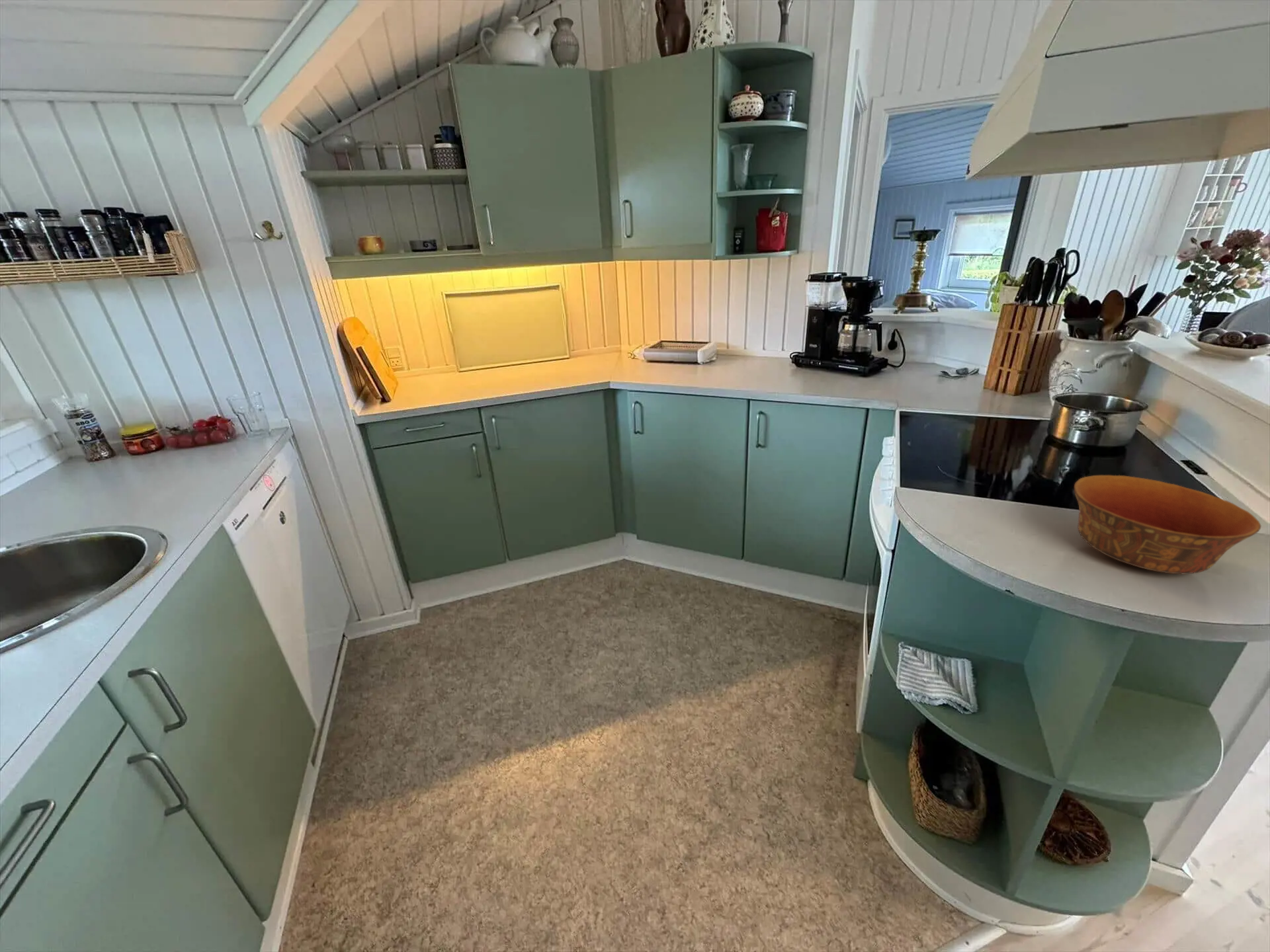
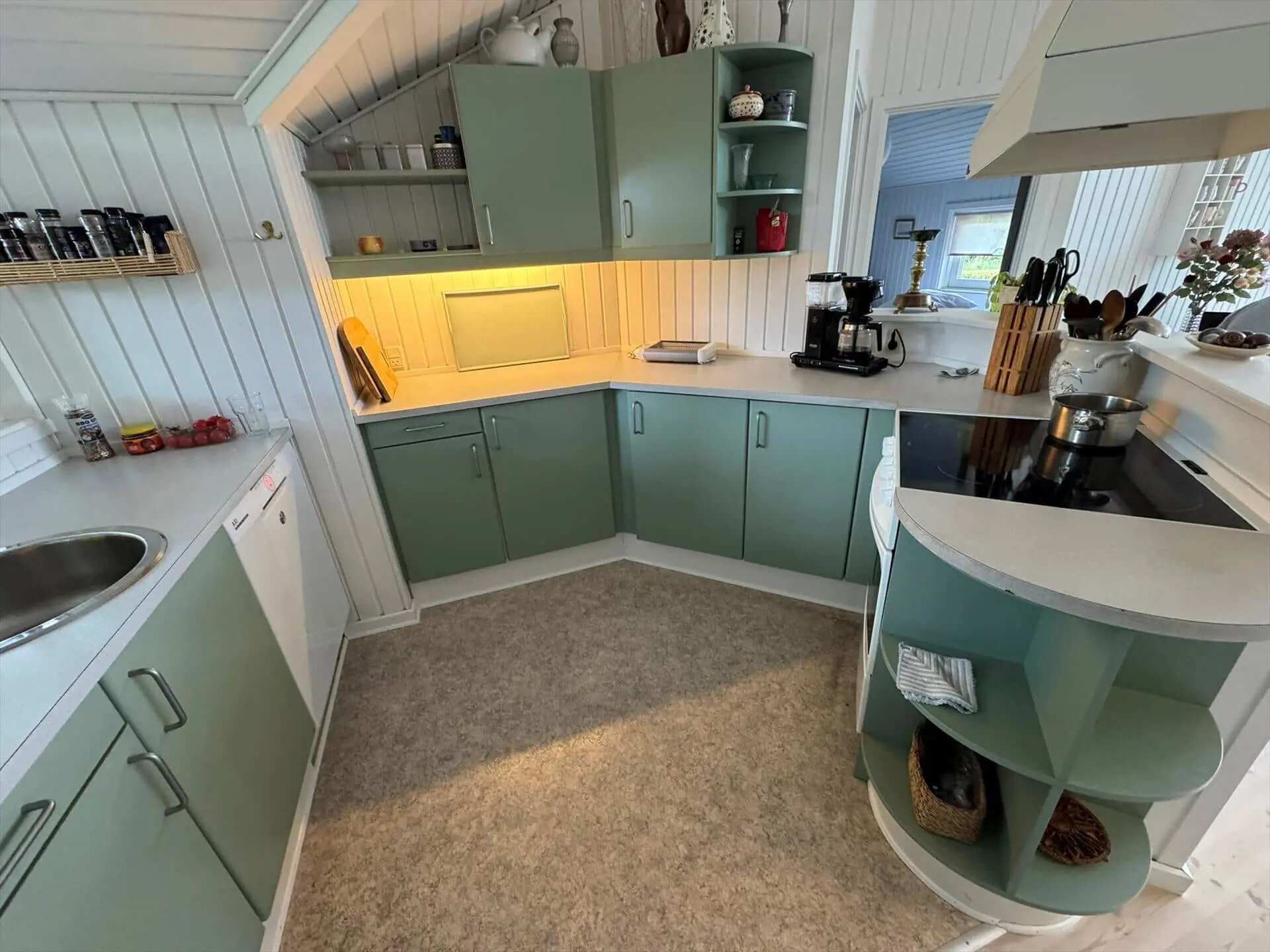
- bowl [1074,475,1261,575]
